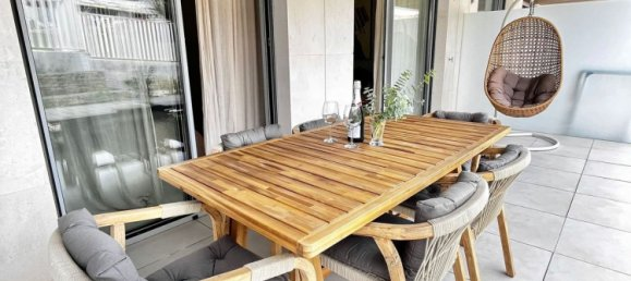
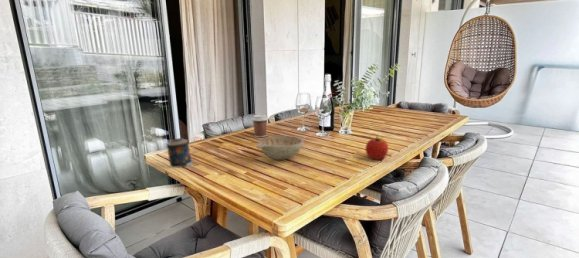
+ candle [166,137,195,169]
+ coffee cup [251,113,269,138]
+ decorative bowl [255,135,306,161]
+ apple [364,135,389,161]
